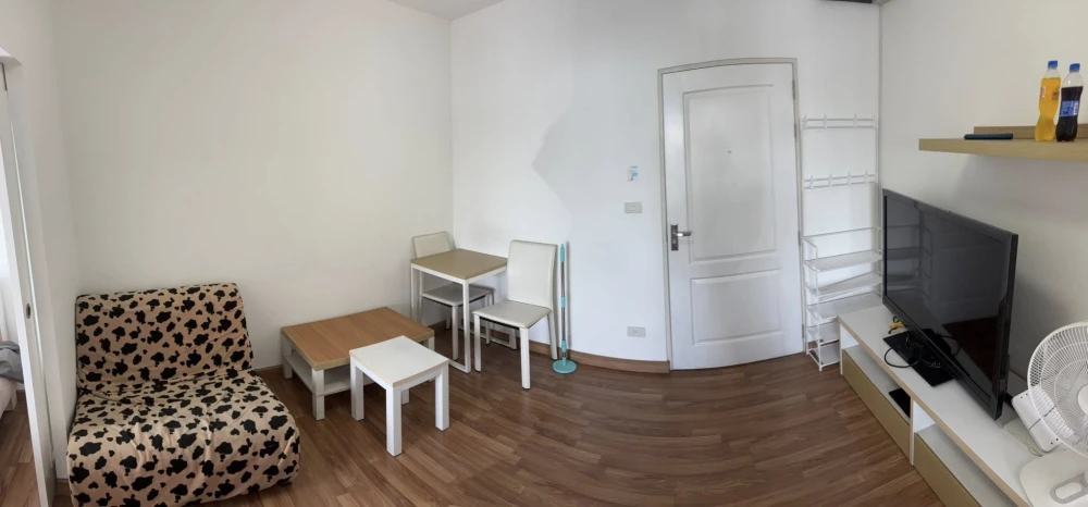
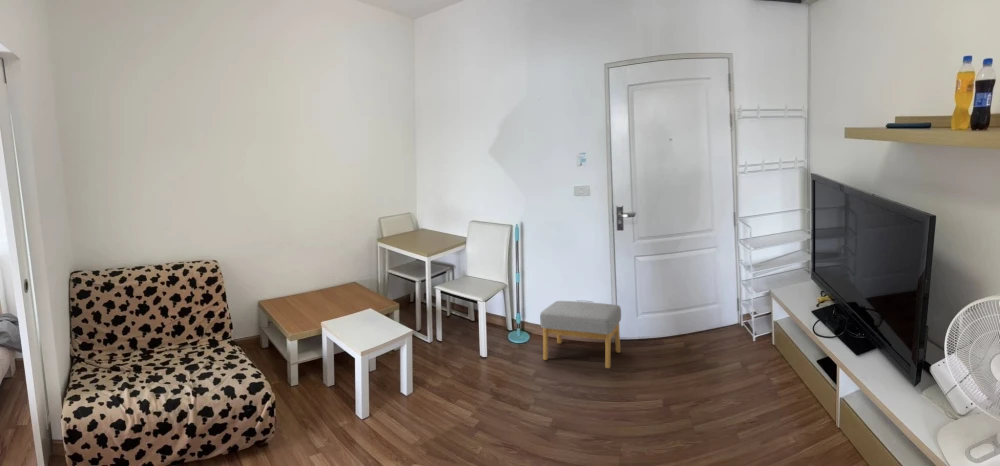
+ footstool [539,300,622,369]
